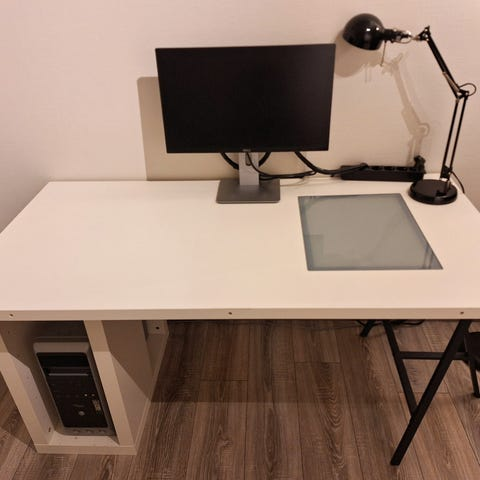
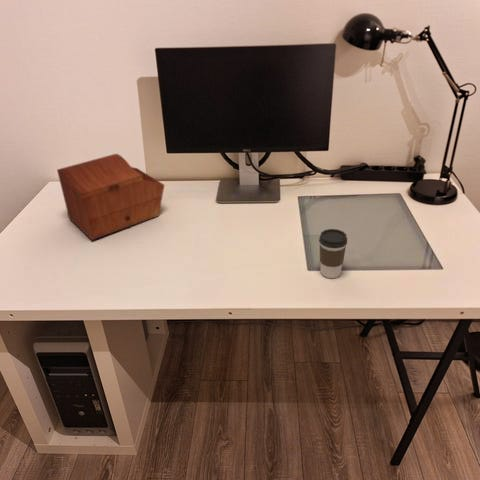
+ sewing box [56,153,165,241]
+ coffee cup [318,228,348,279]
